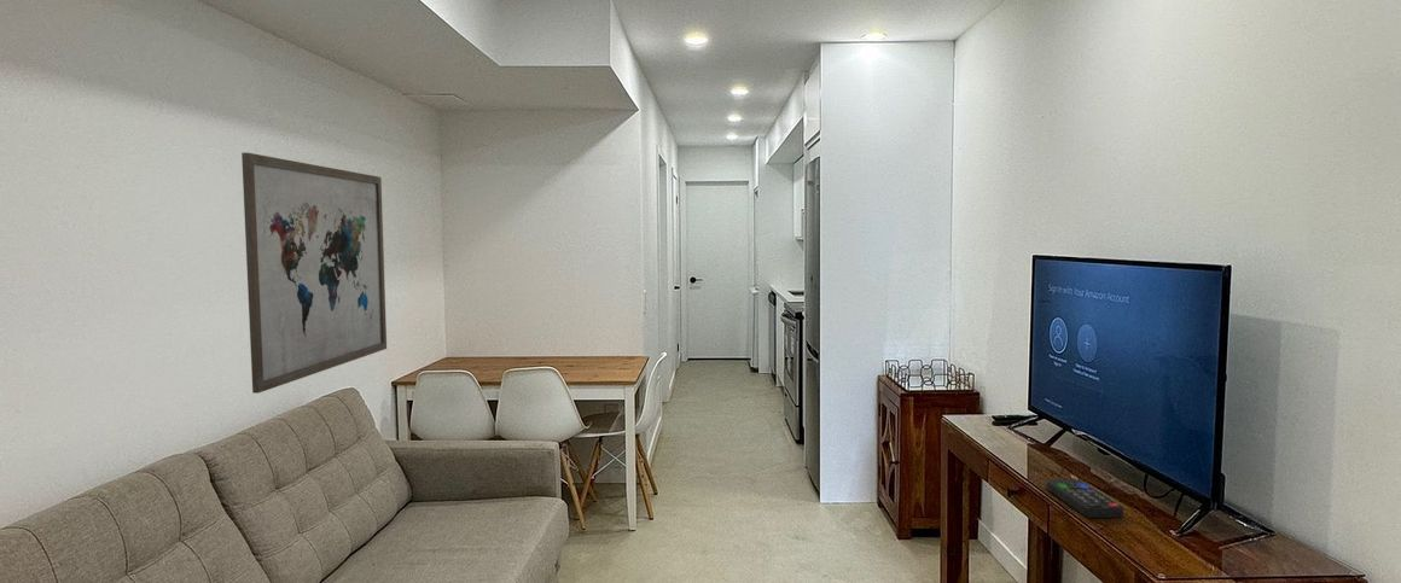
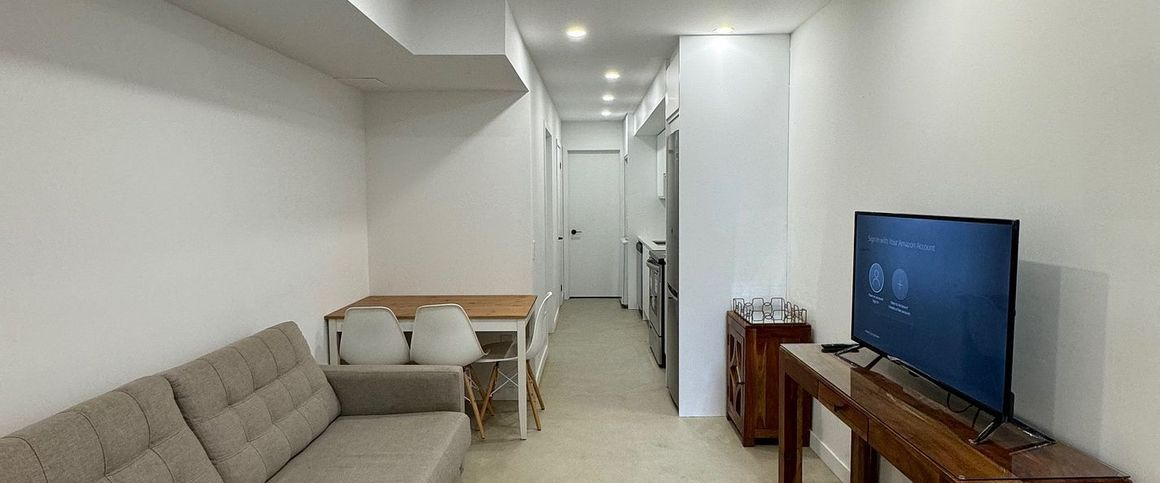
- wall art [240,151,388,395]
- remote control [1046,478,1124,519]
